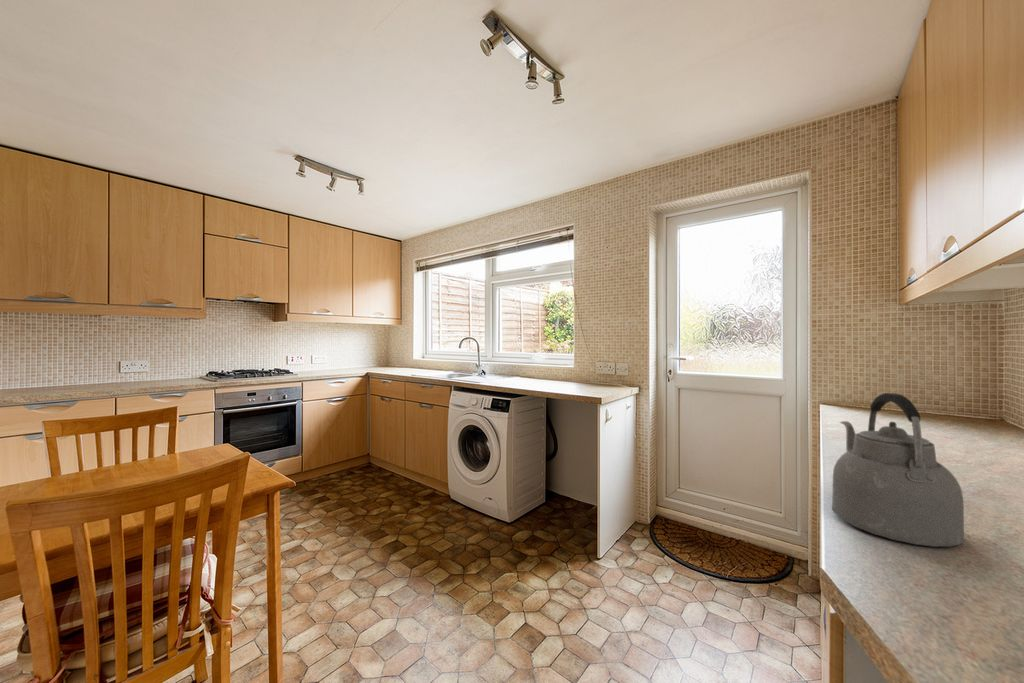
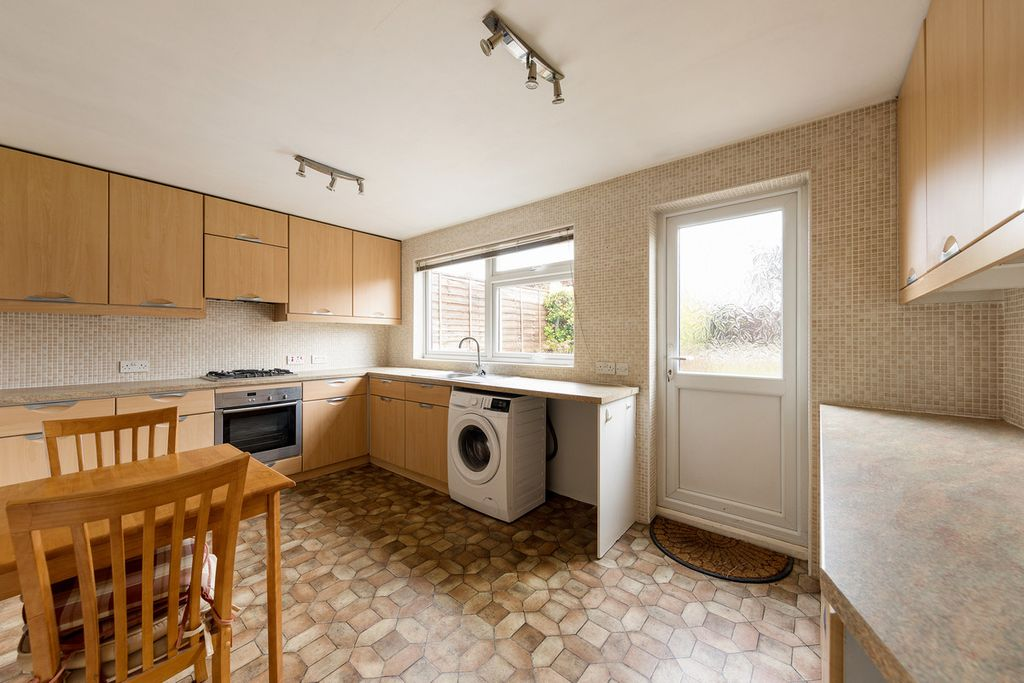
- kettle [831,392,966,548]
